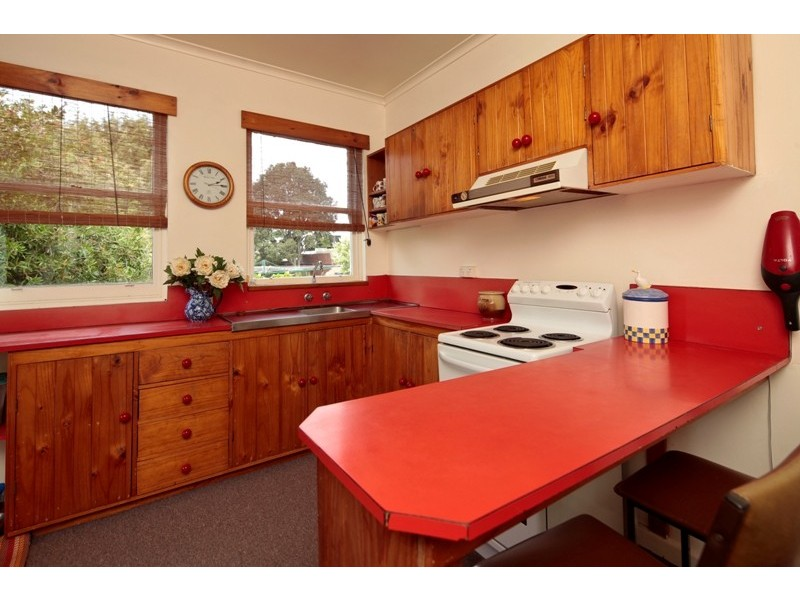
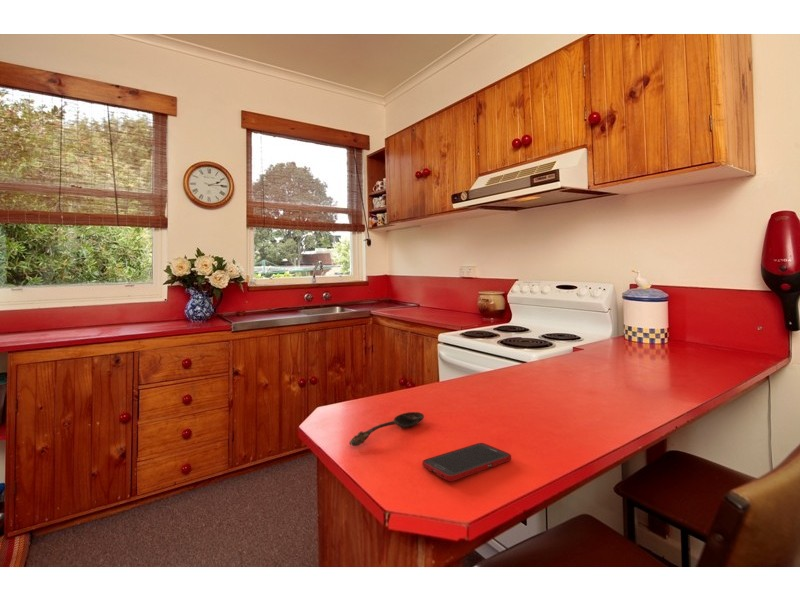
+ spoon [348,411,425,447]
+ cell phone [421,442,512,482]
